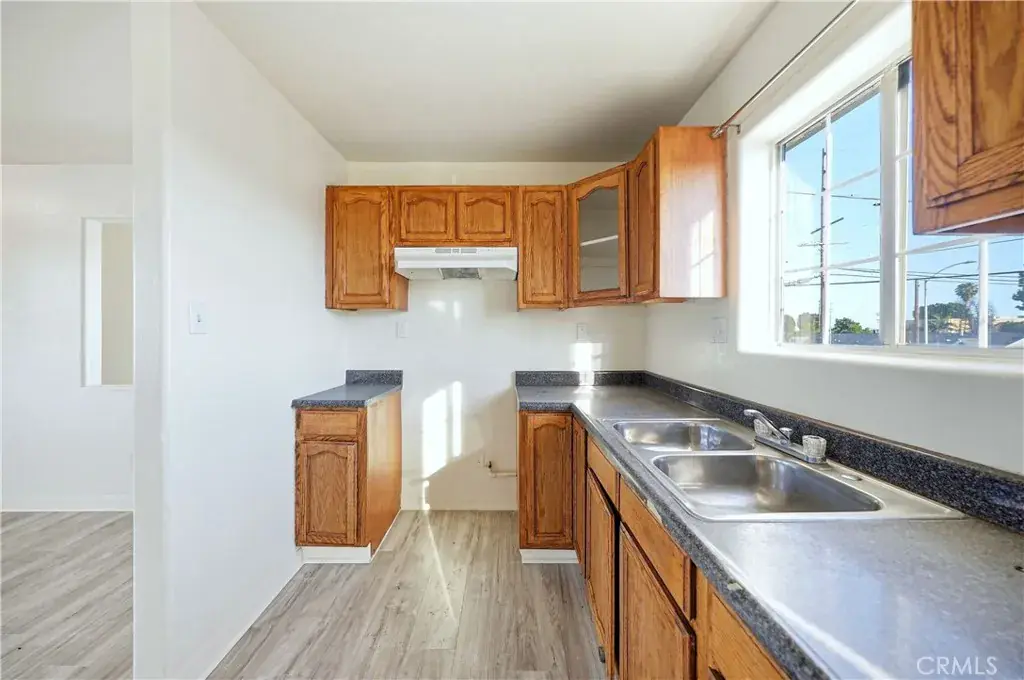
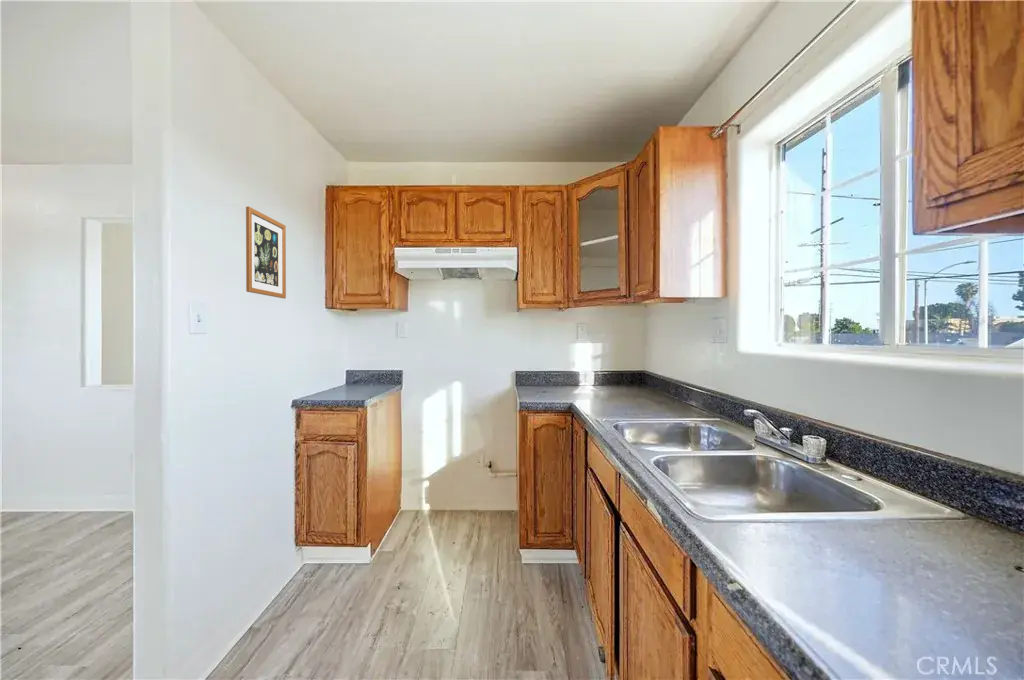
+ wall art [245,206,287,299]
